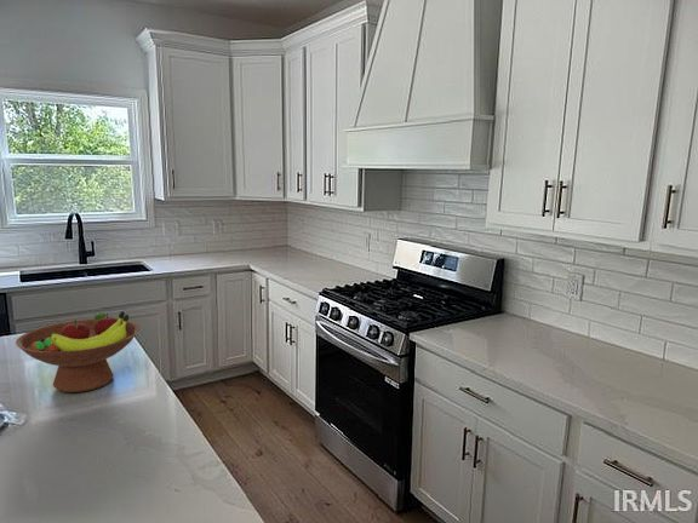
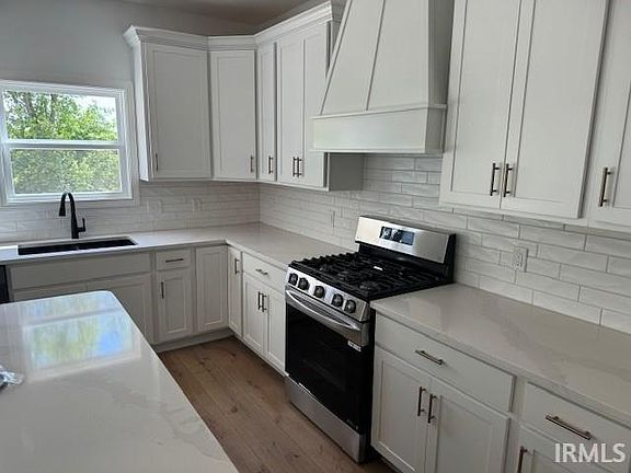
- fruit bowl [15,310,141,393]
